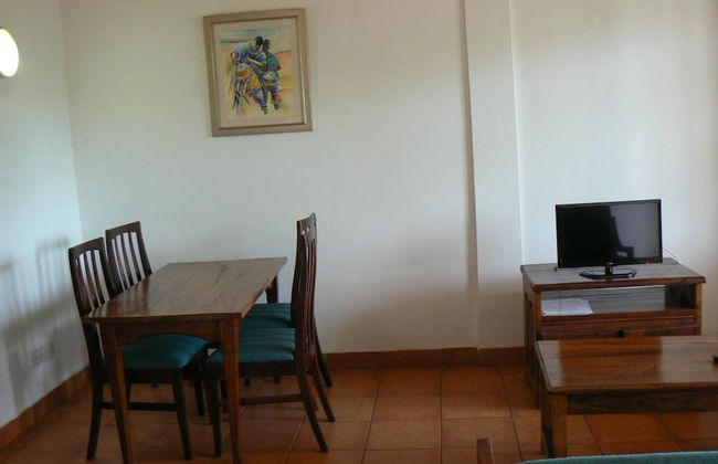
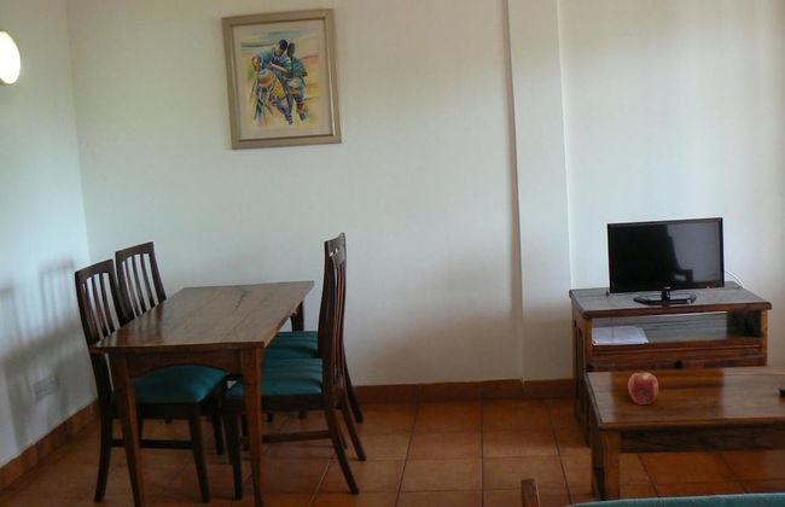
+ apple [627,369,659,406]
